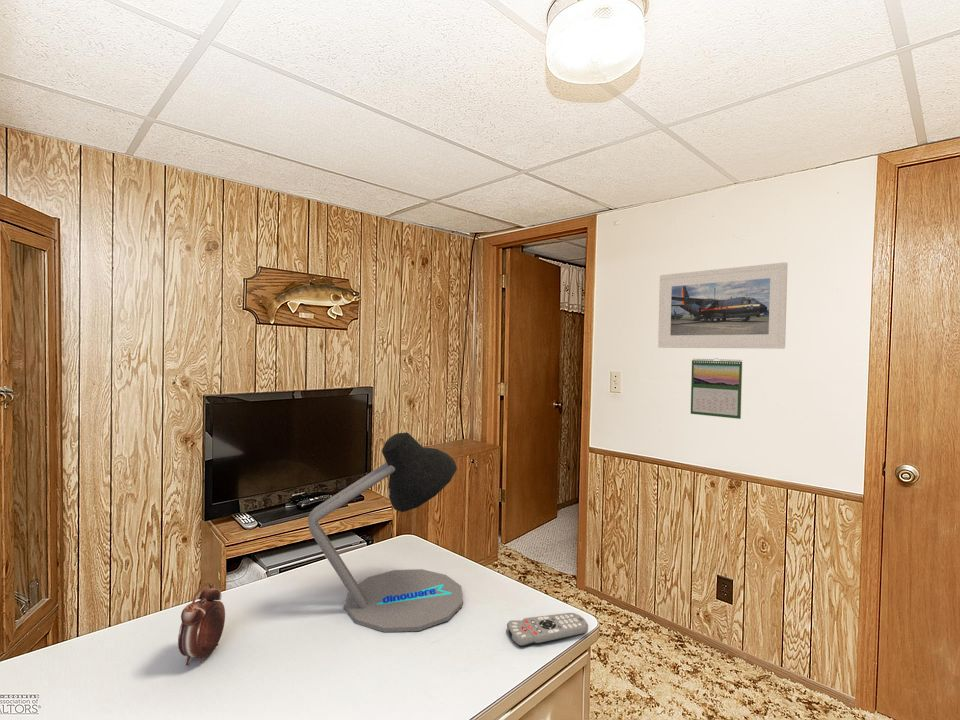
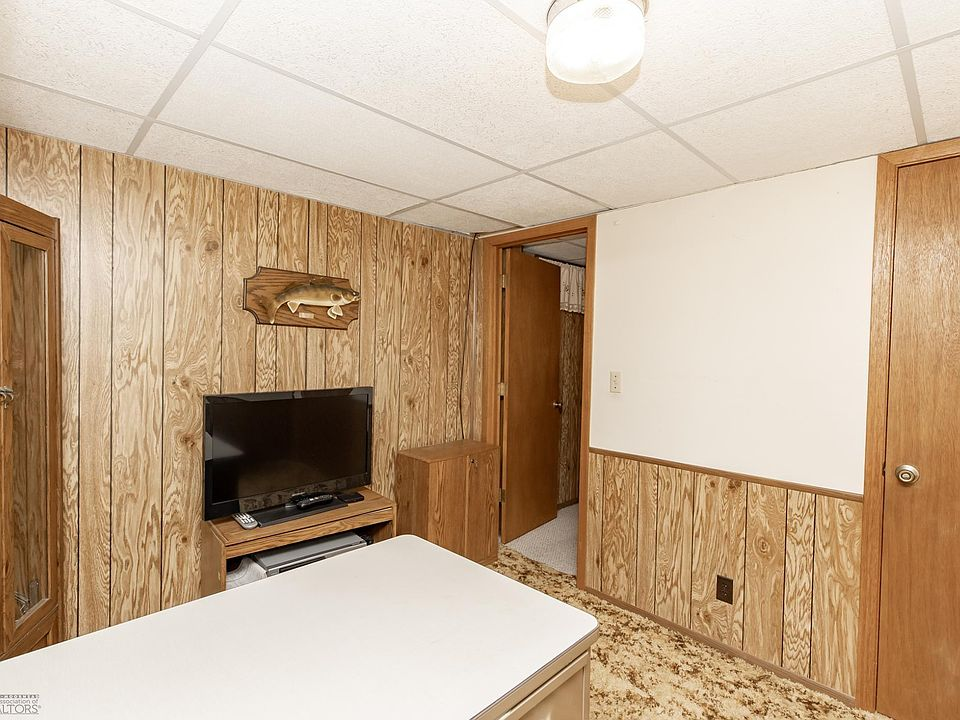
- alarm clock [177,582,226,666]
- desk lamp [307,432,464,633]
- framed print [657,261,789,350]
- calendar [690,357,743,420]
- remote control [506,612,589,648]
